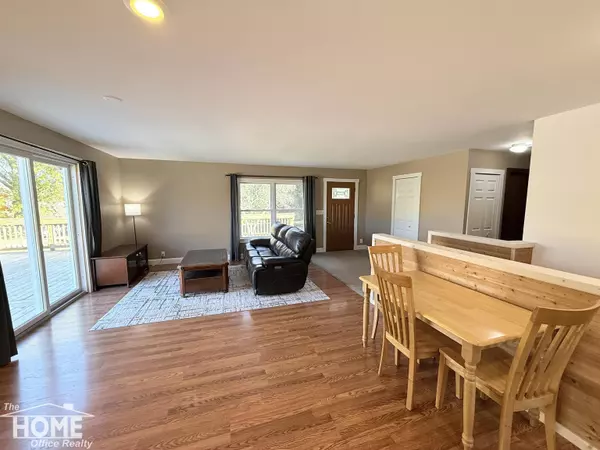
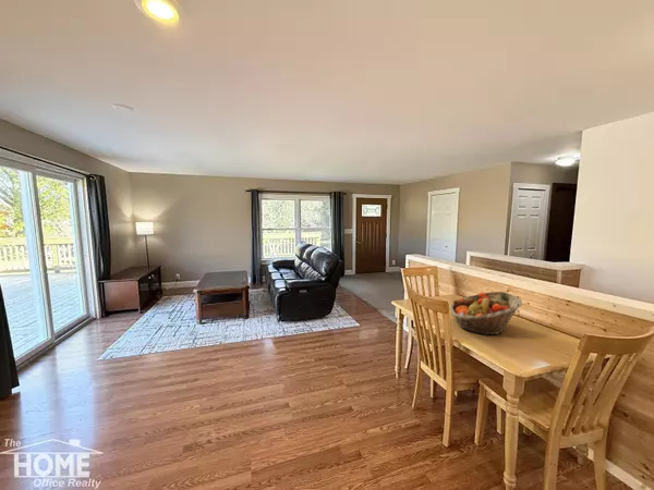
+ fruit basket [449,291,523,336]
